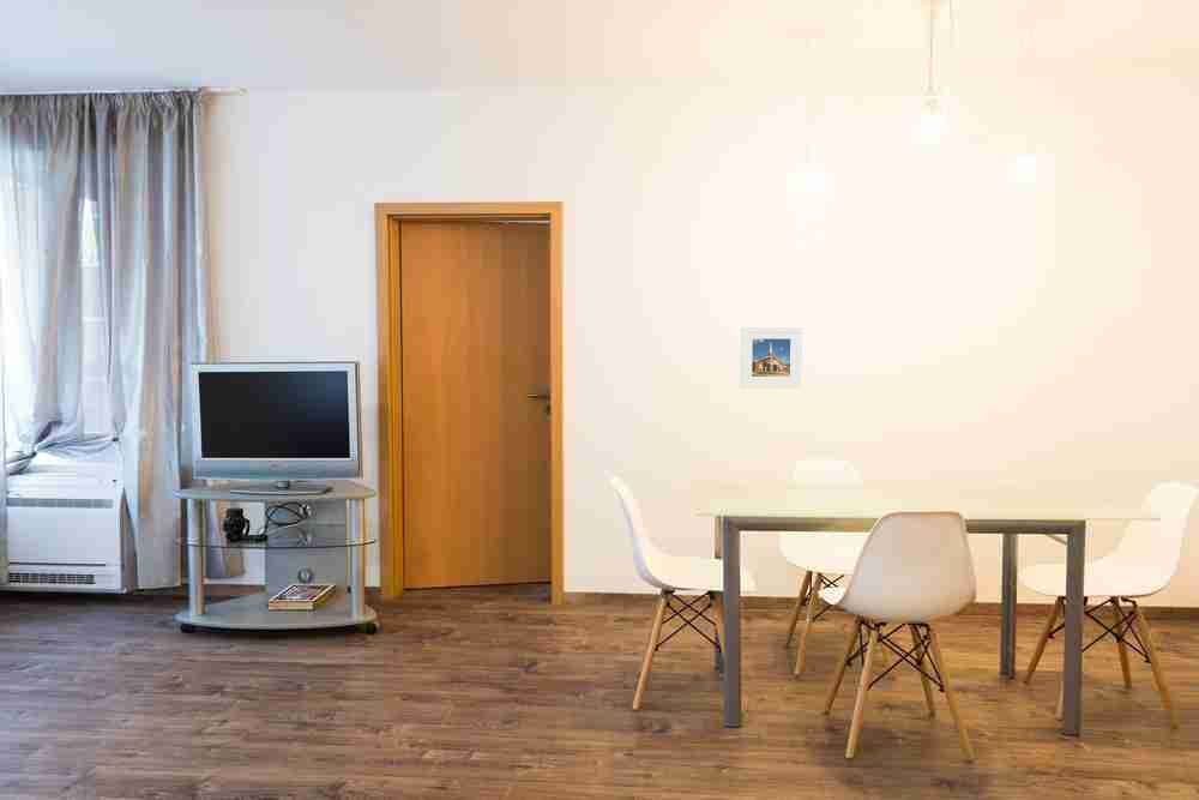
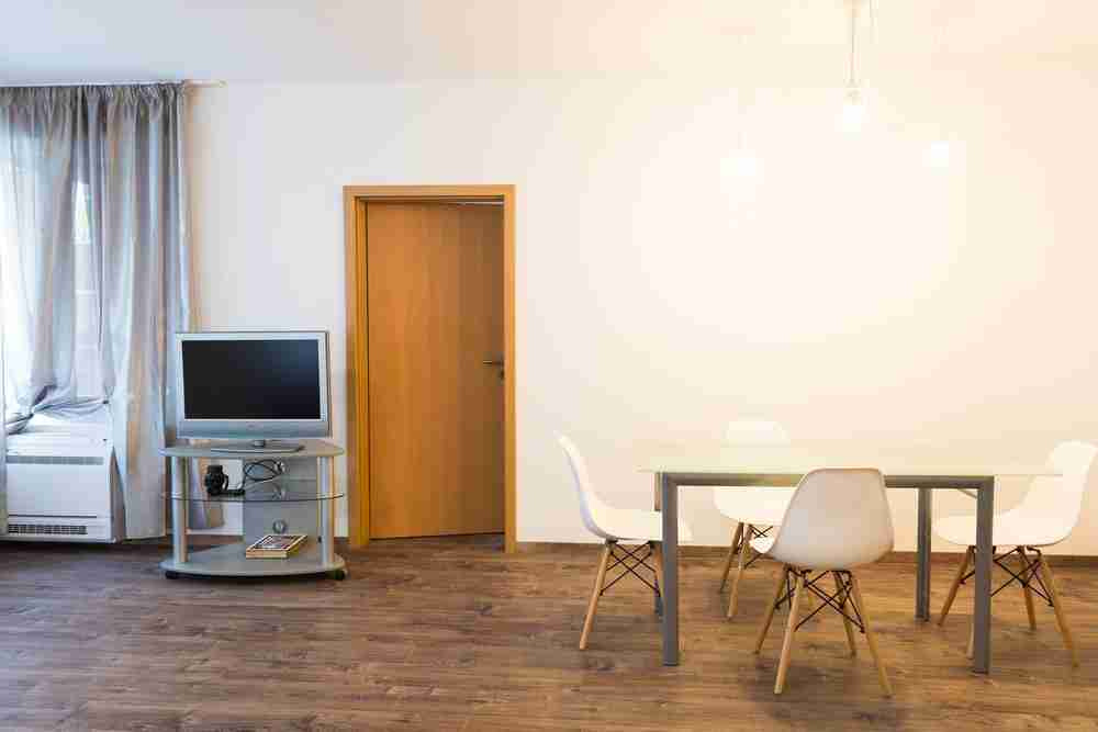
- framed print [740,326,803,389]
